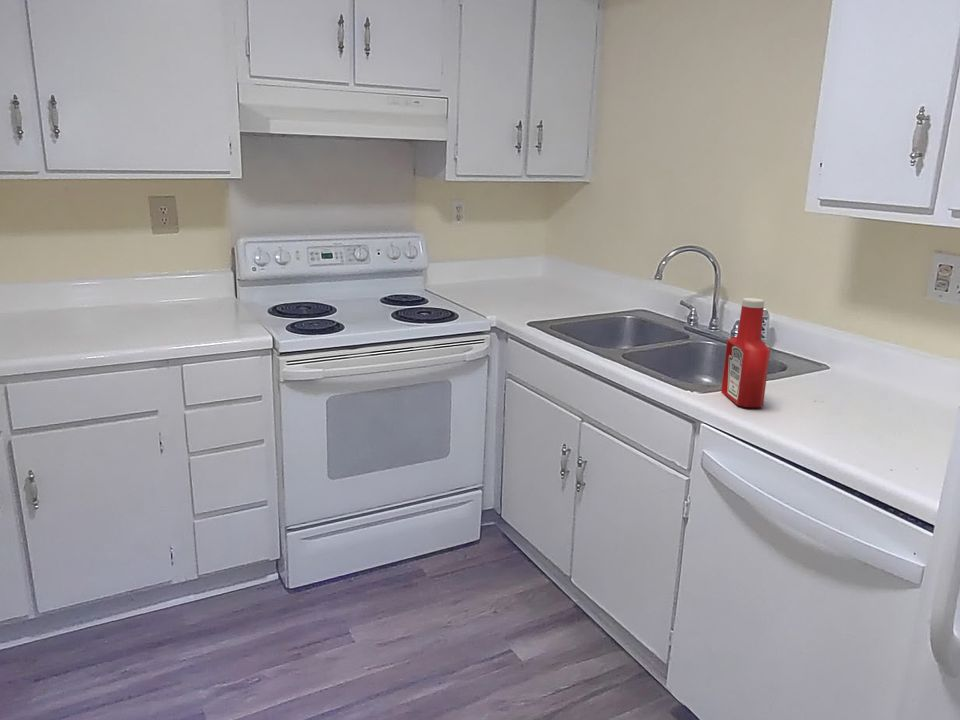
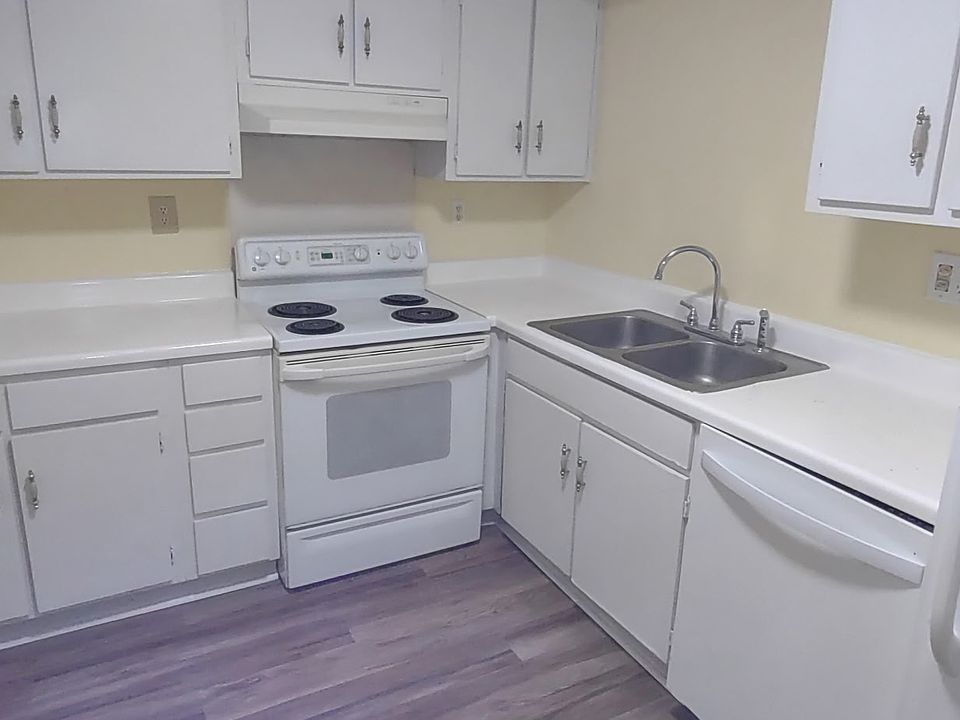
- soap bottle [720,297,771,408]
